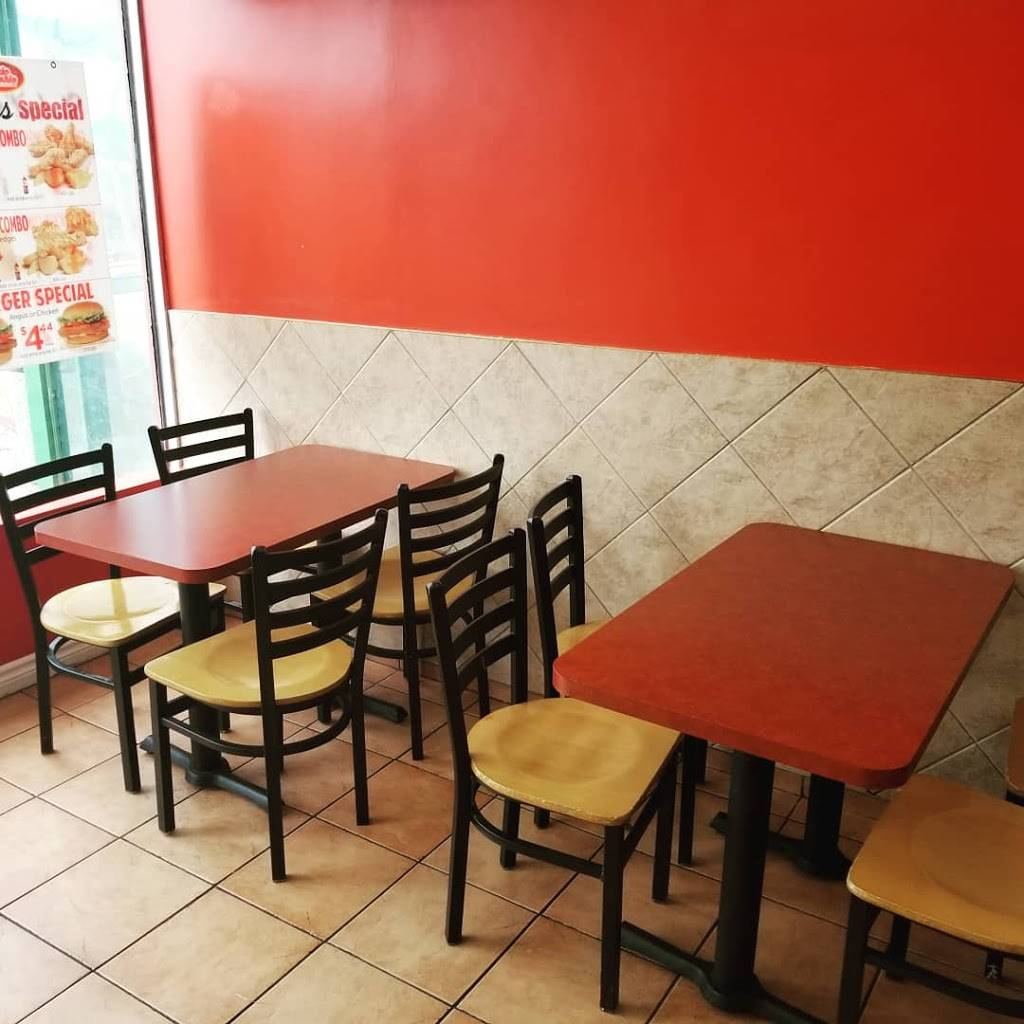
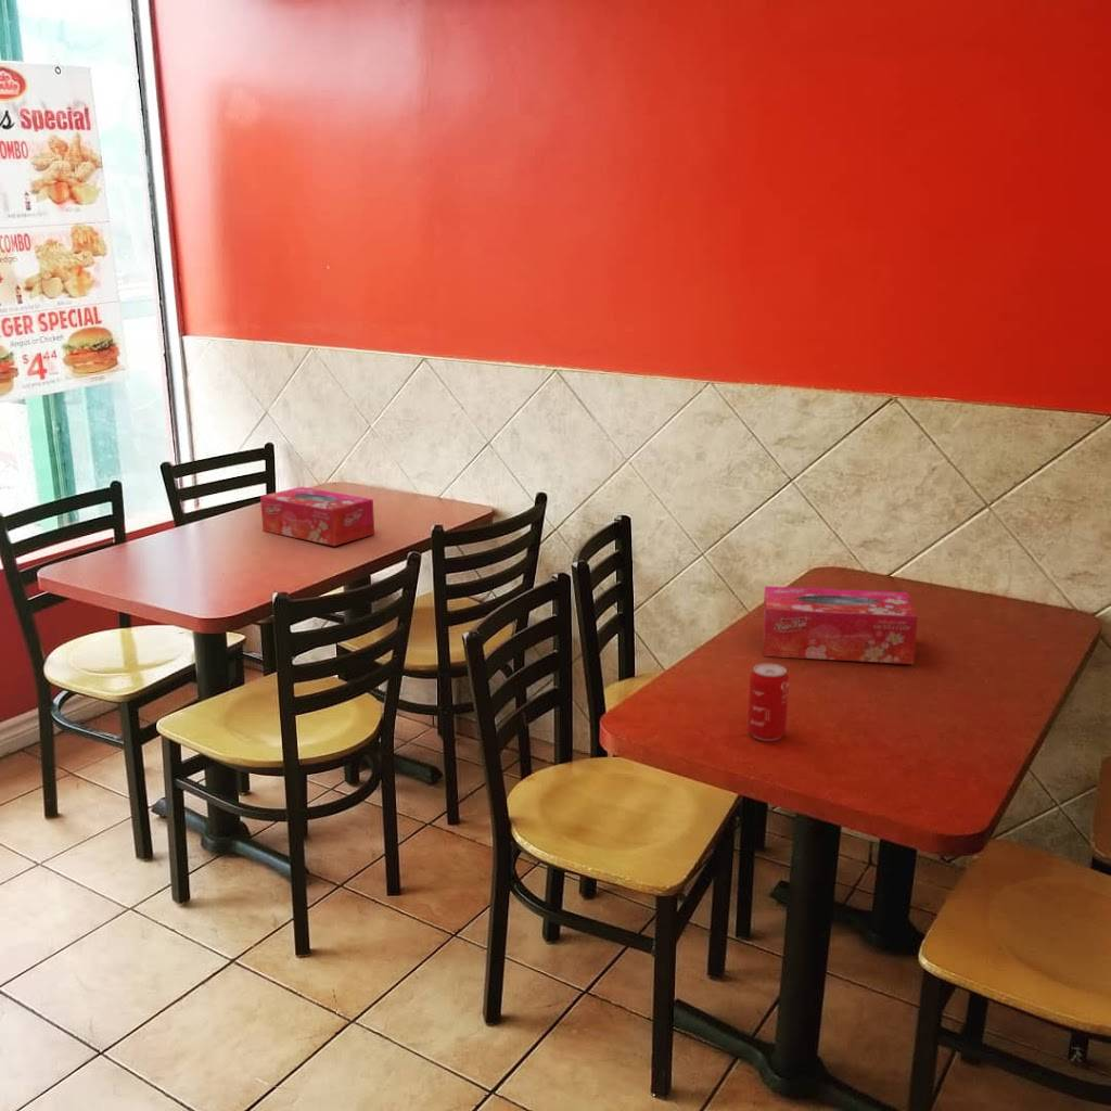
+ beverage can [746,663,790,742]
+ tissue box [762,585,919,665]
+ tissue box [259,486,375,547]
